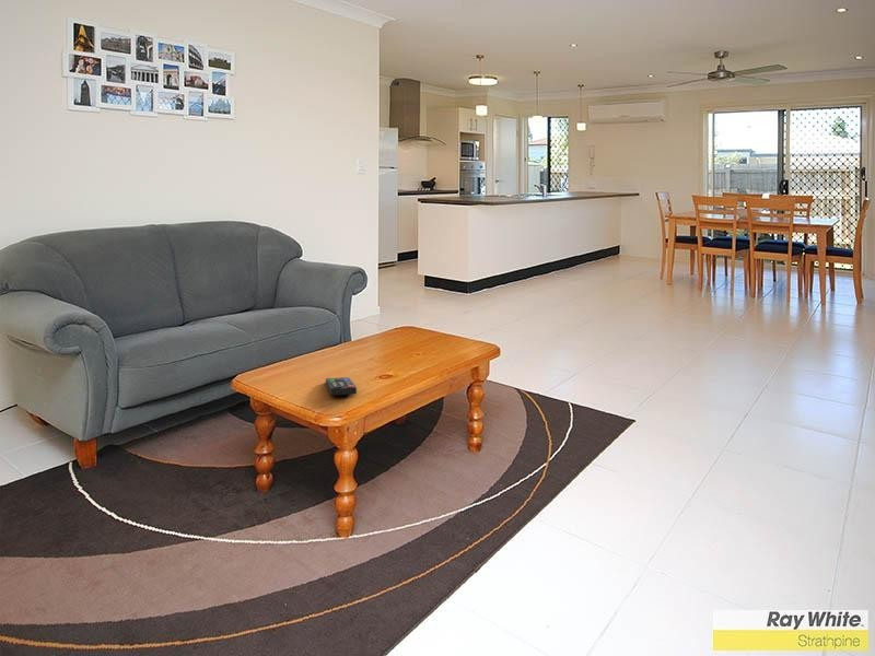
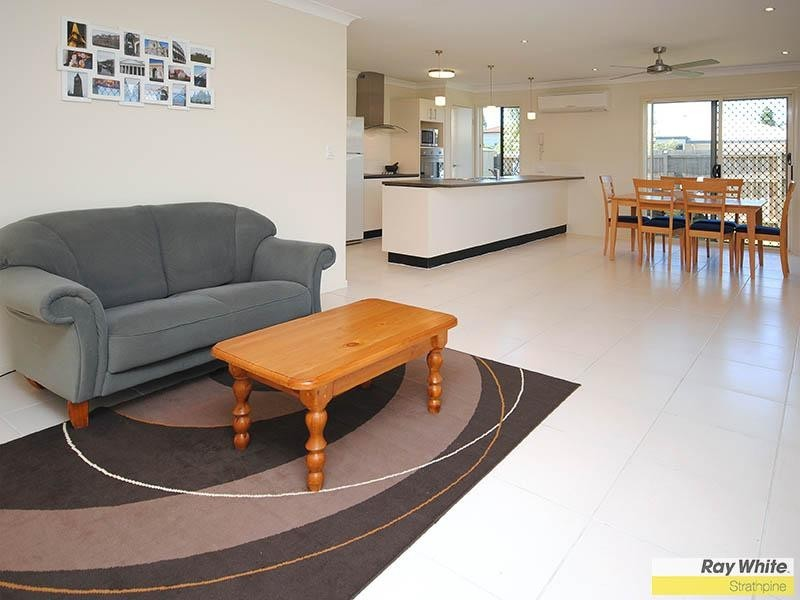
- remote control [325,376,358,396]
